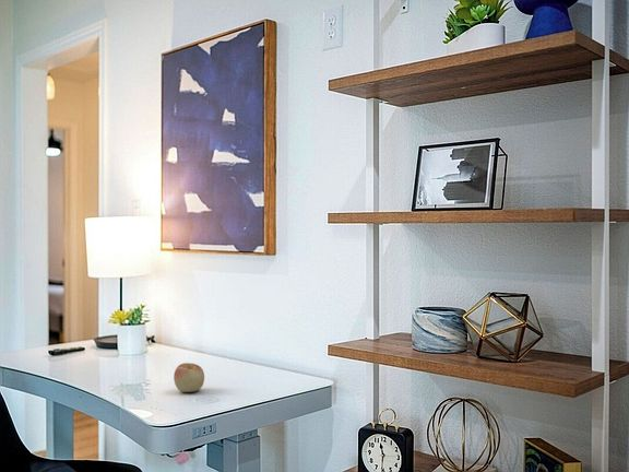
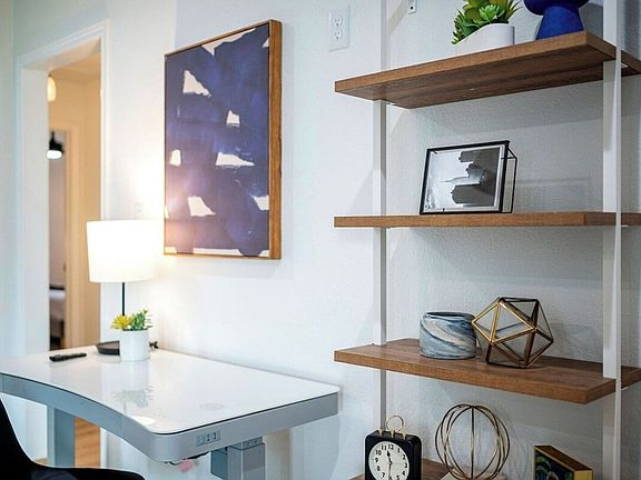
- apple [173,362,205,393]
